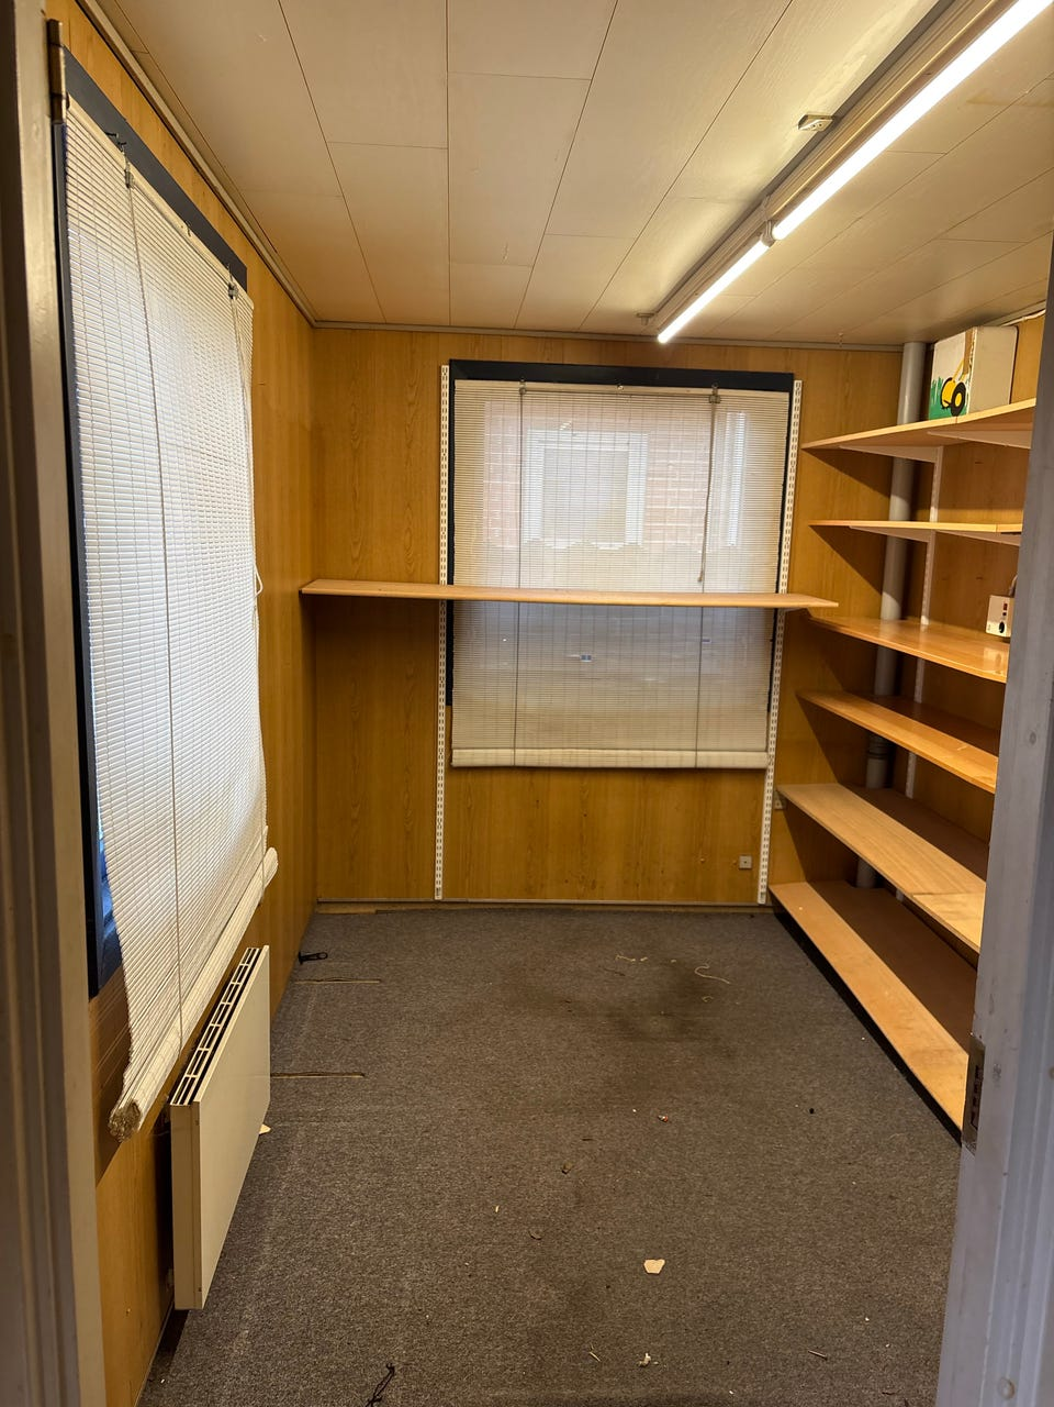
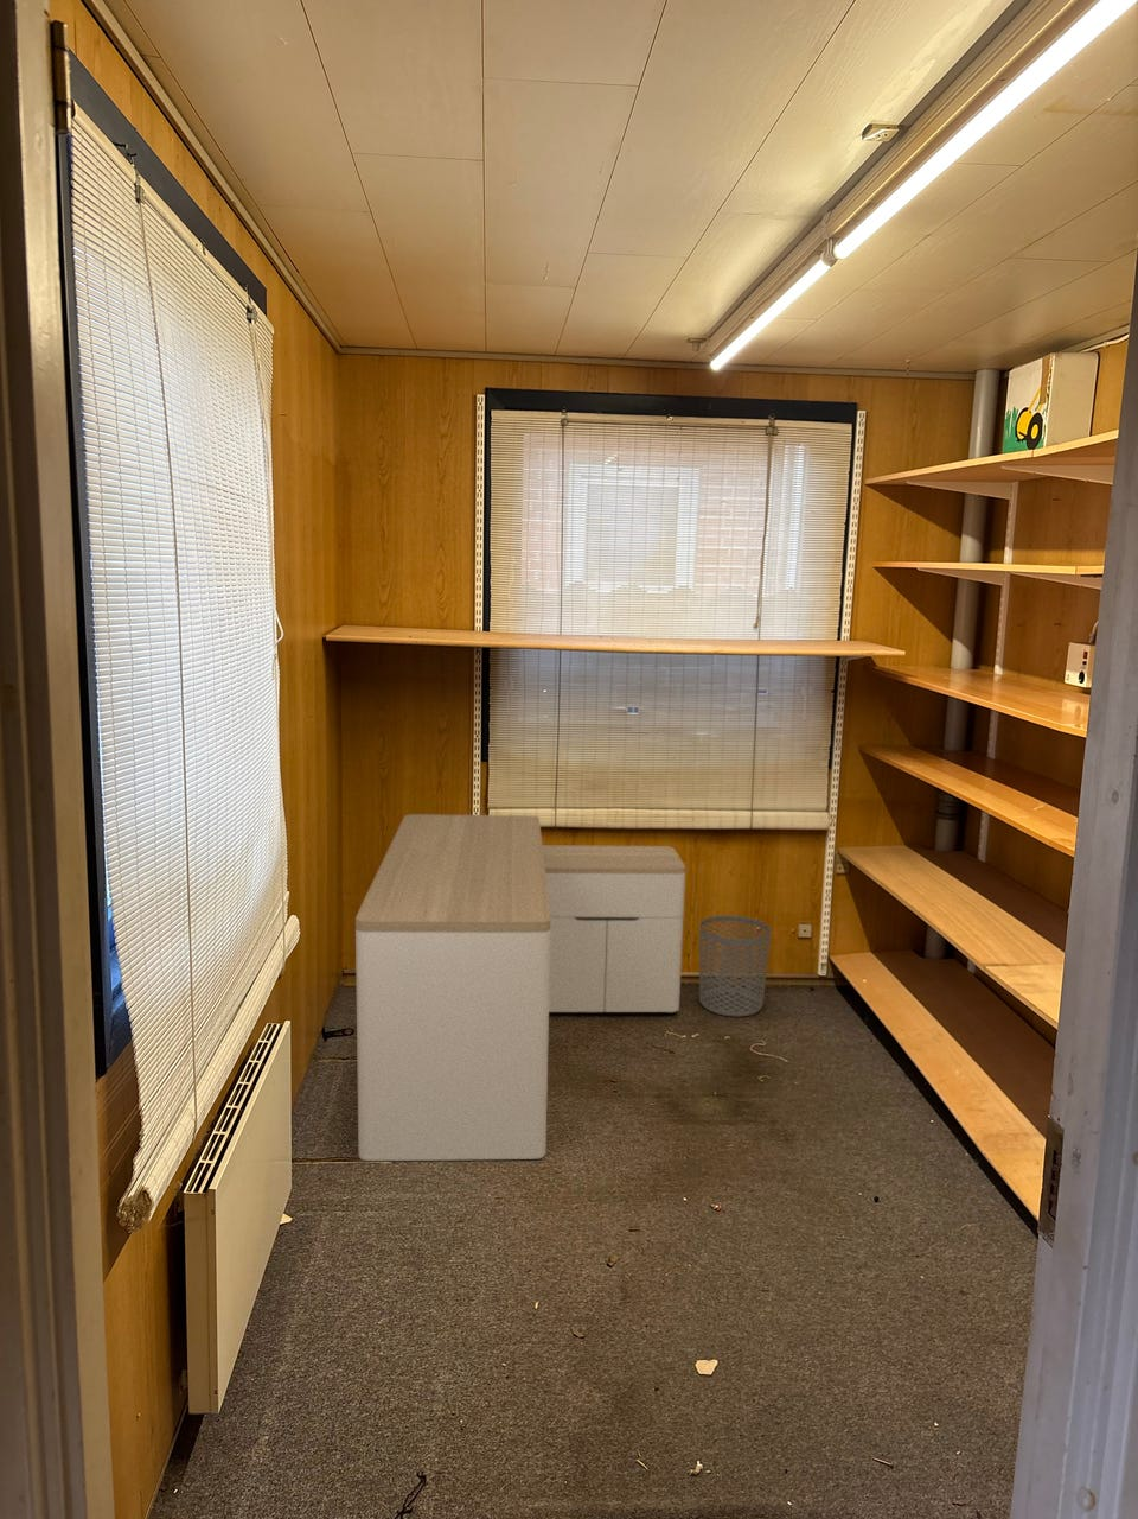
+ waste bin [698,914,772,1018]
+ desk [355,813,686,1161]
